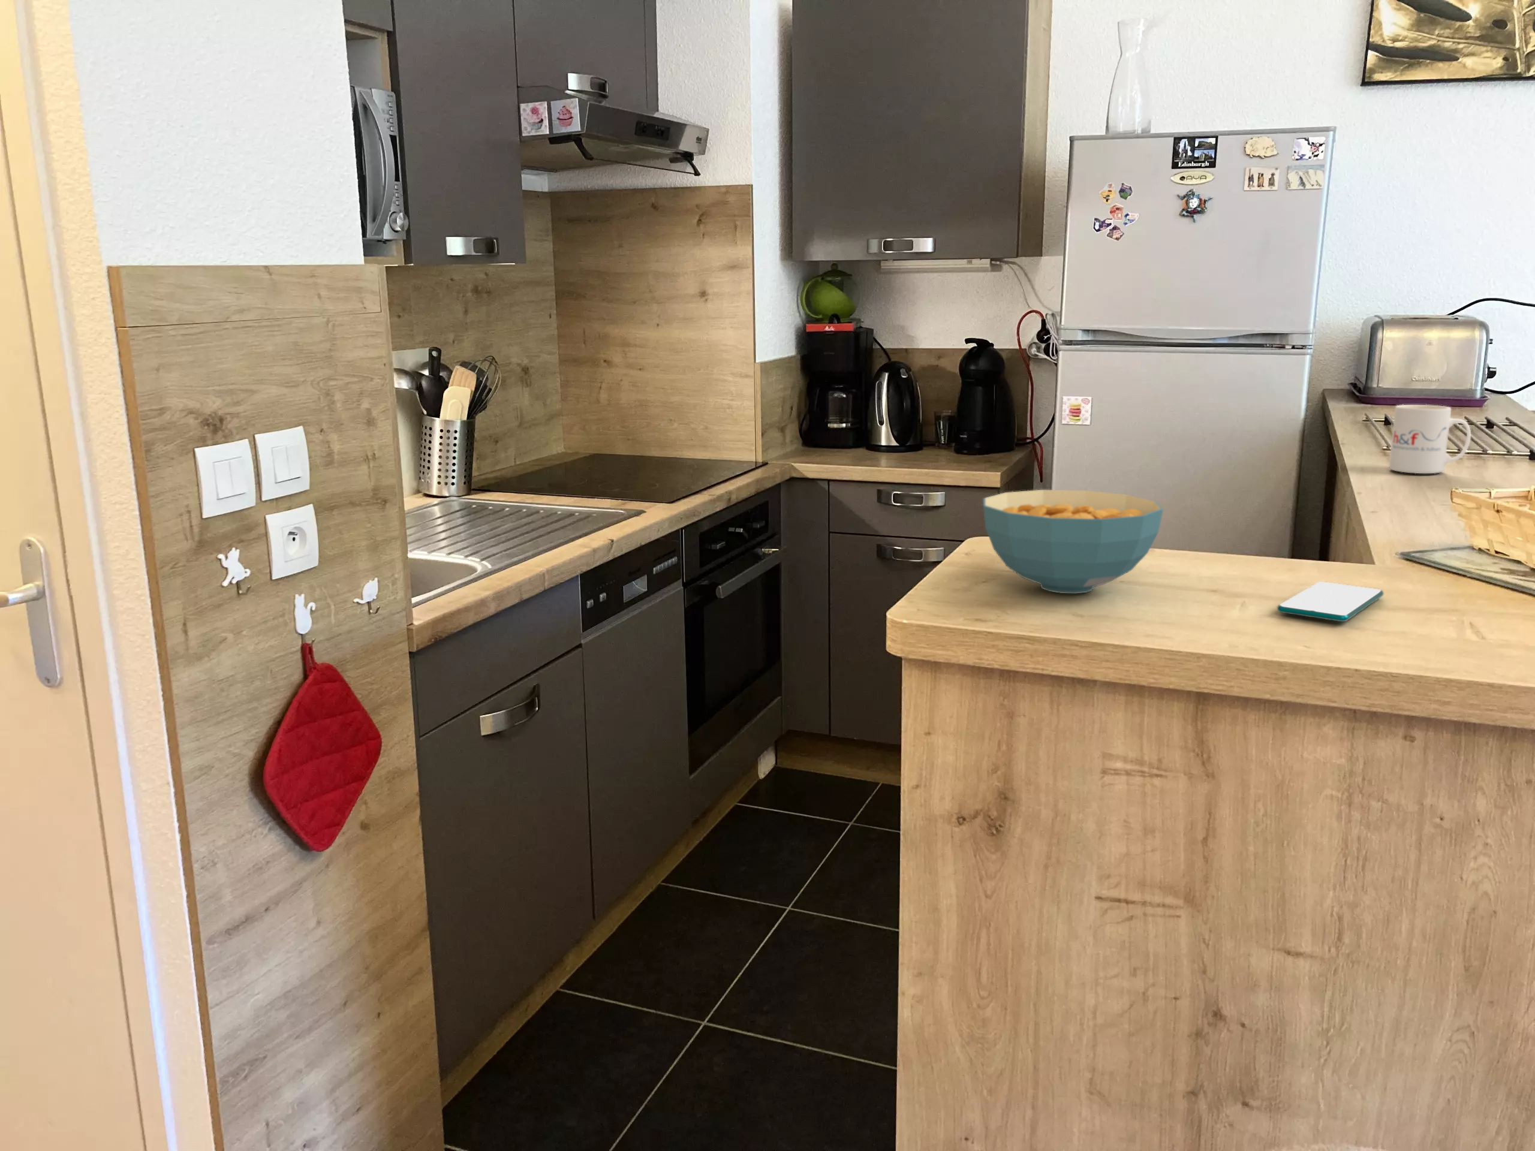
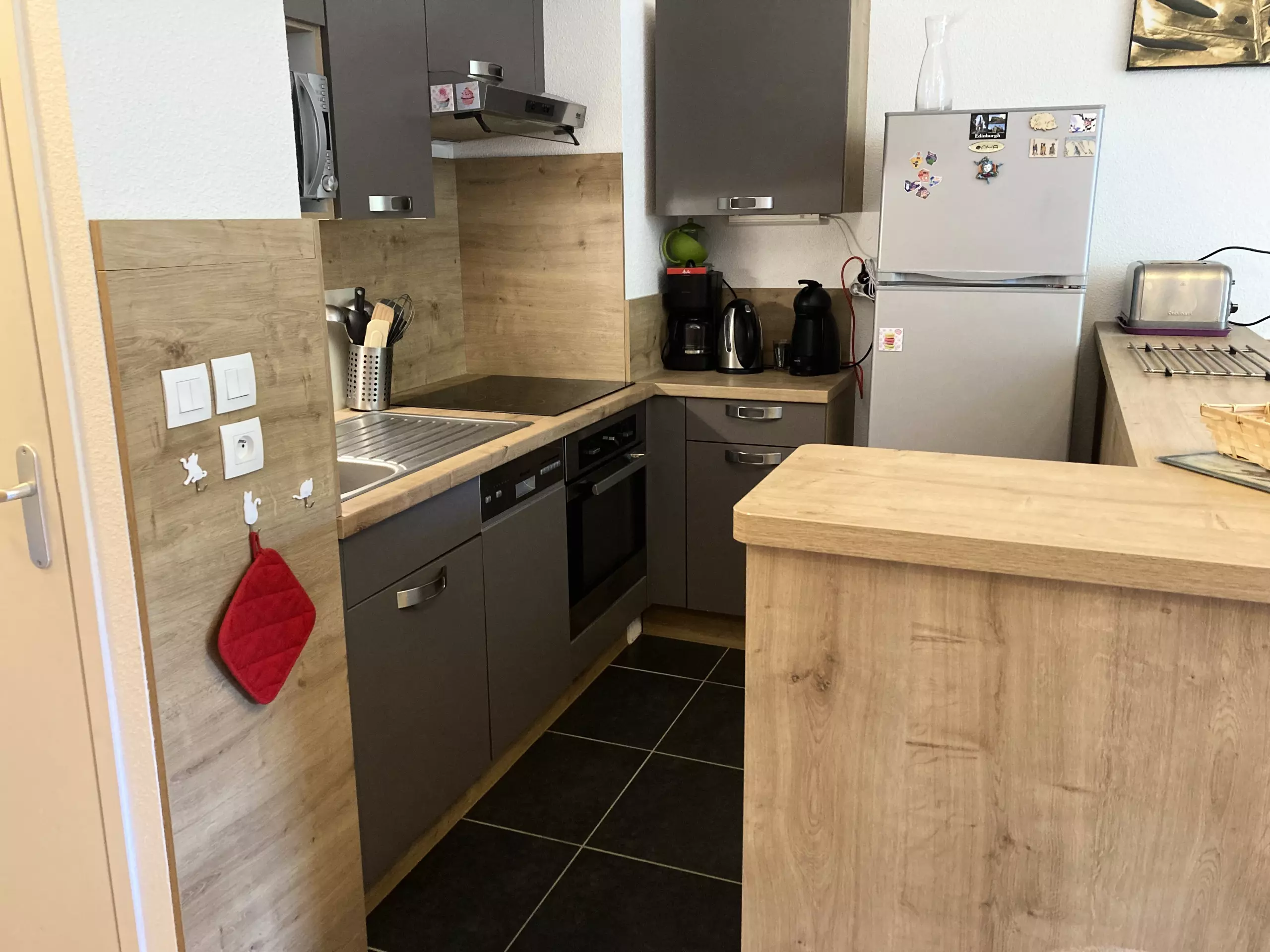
- cereal bowl [983,490,1164,594]
- smartphone [1276,580,1384,623]
- mug [1389,404,1471,474]
